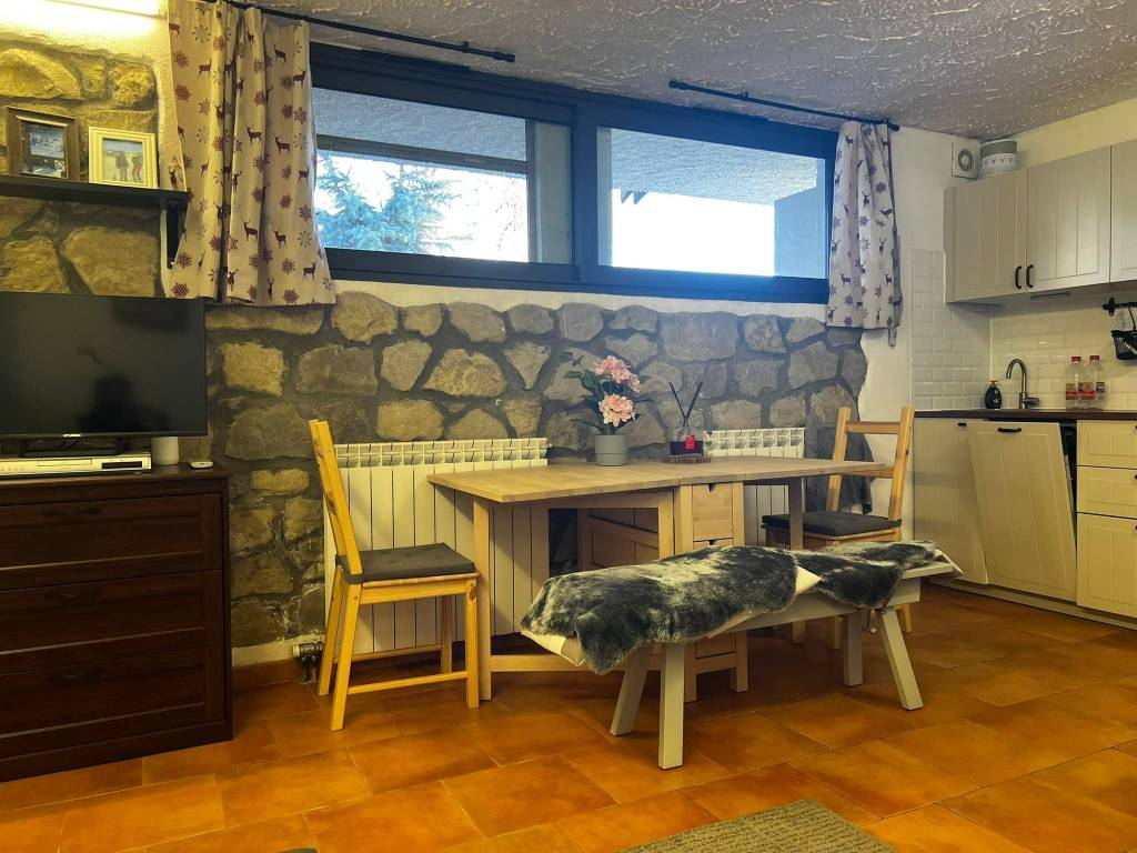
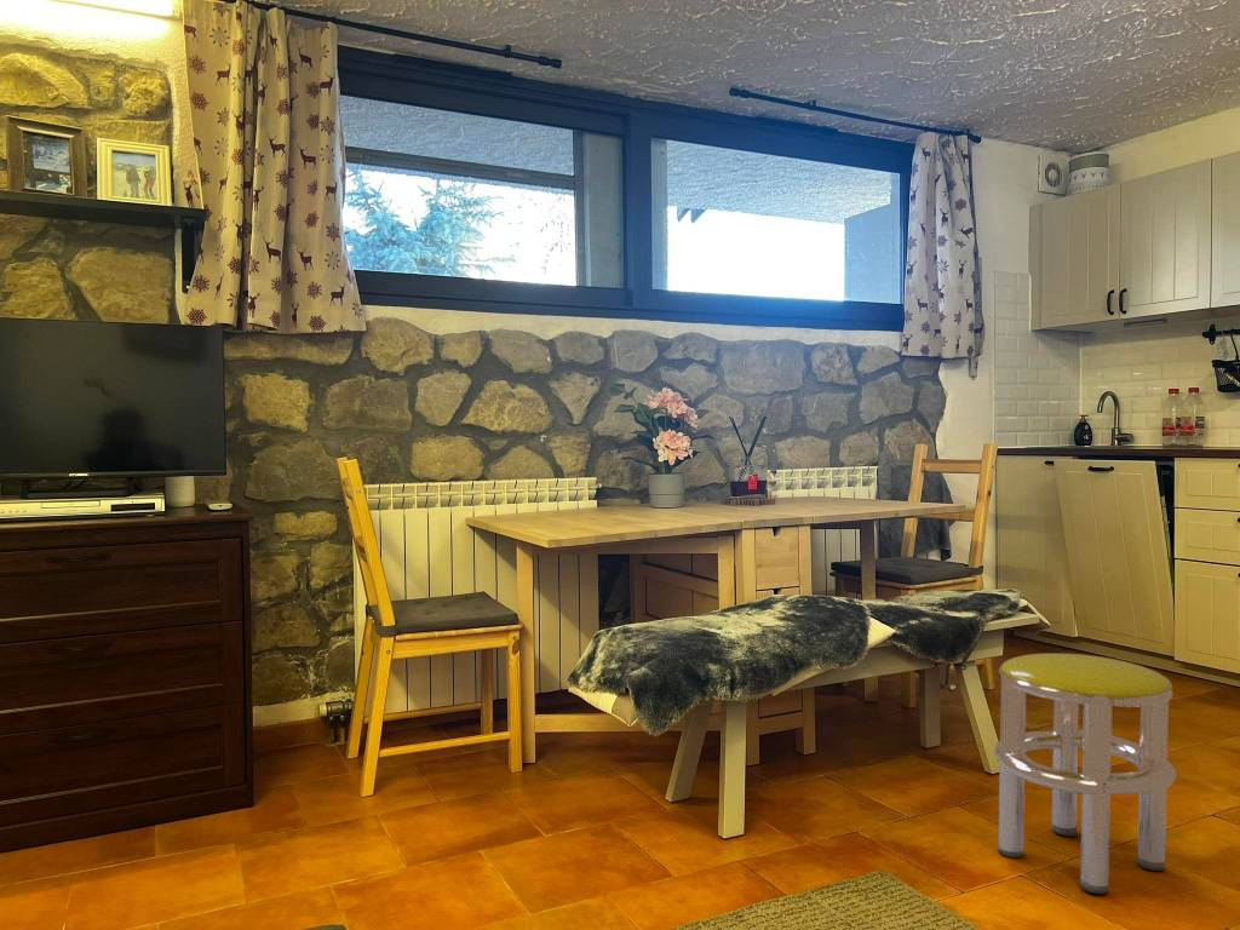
+ stool [993,653,1178,895]
